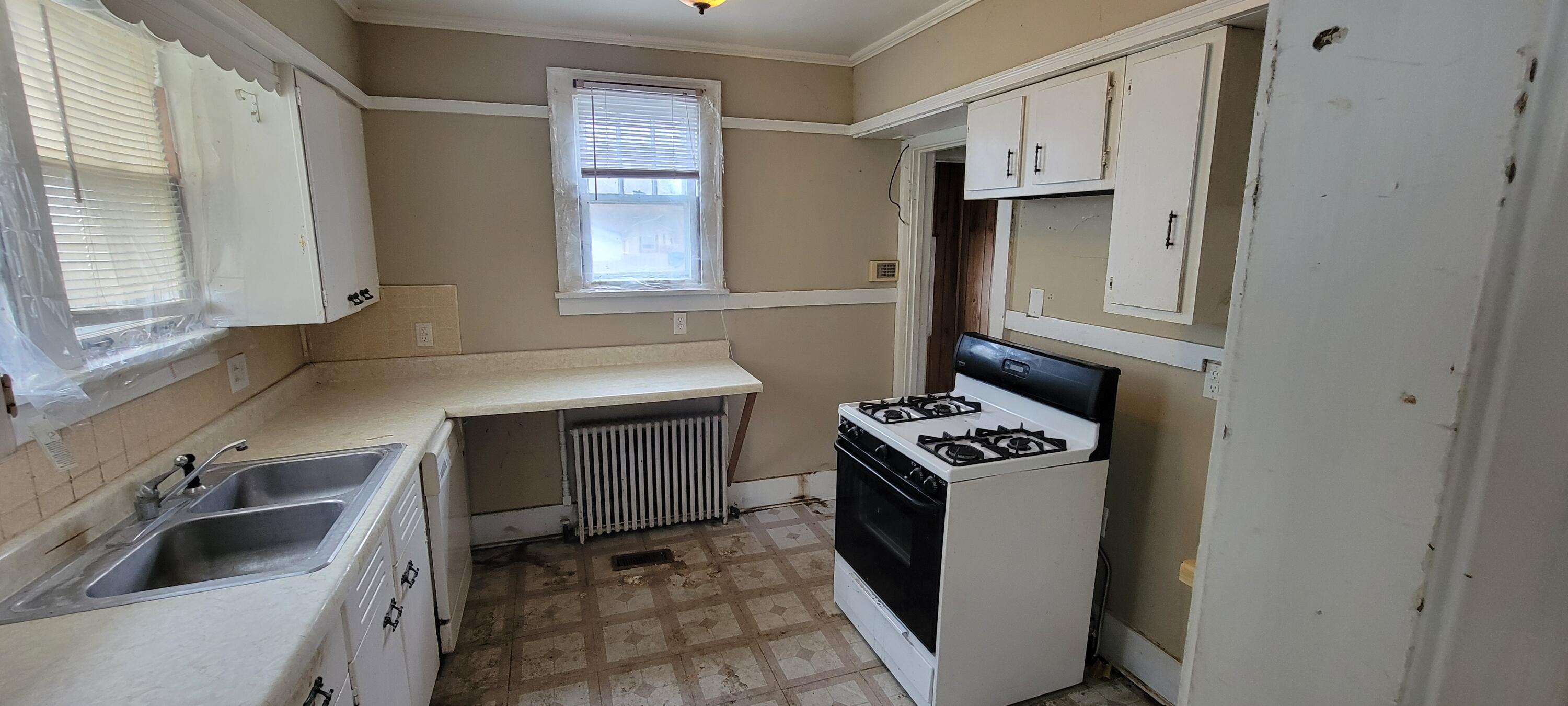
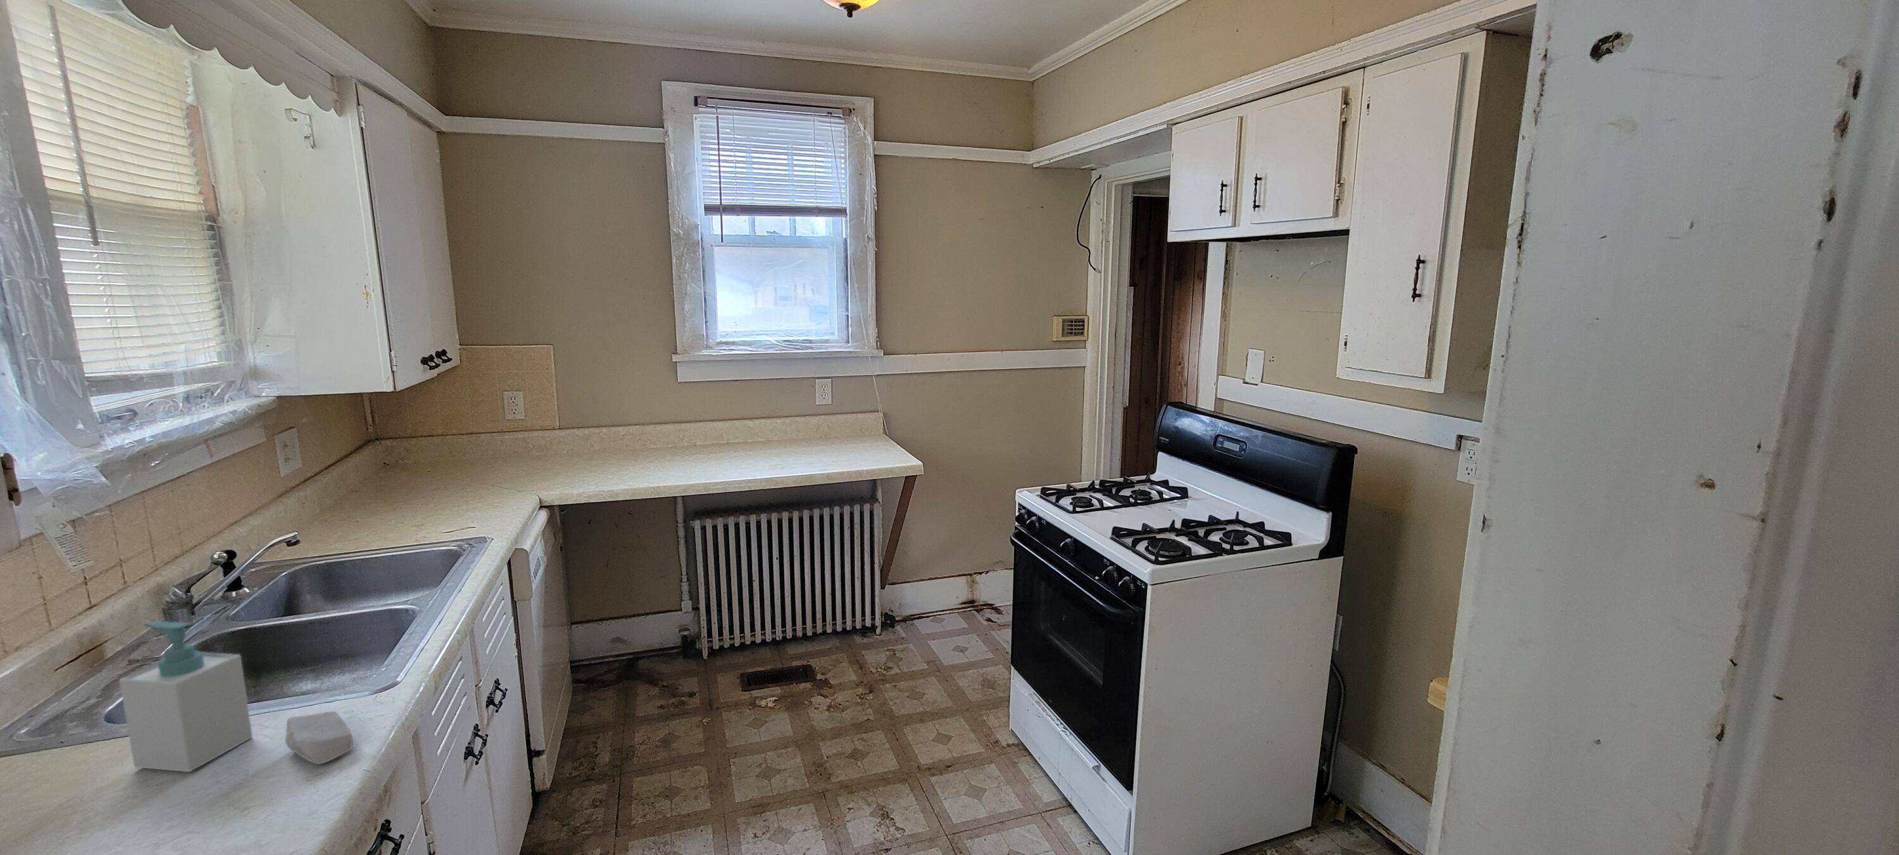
+ soap bar [285,711,354,765]
+ soap bottle [119,620,253,773]
